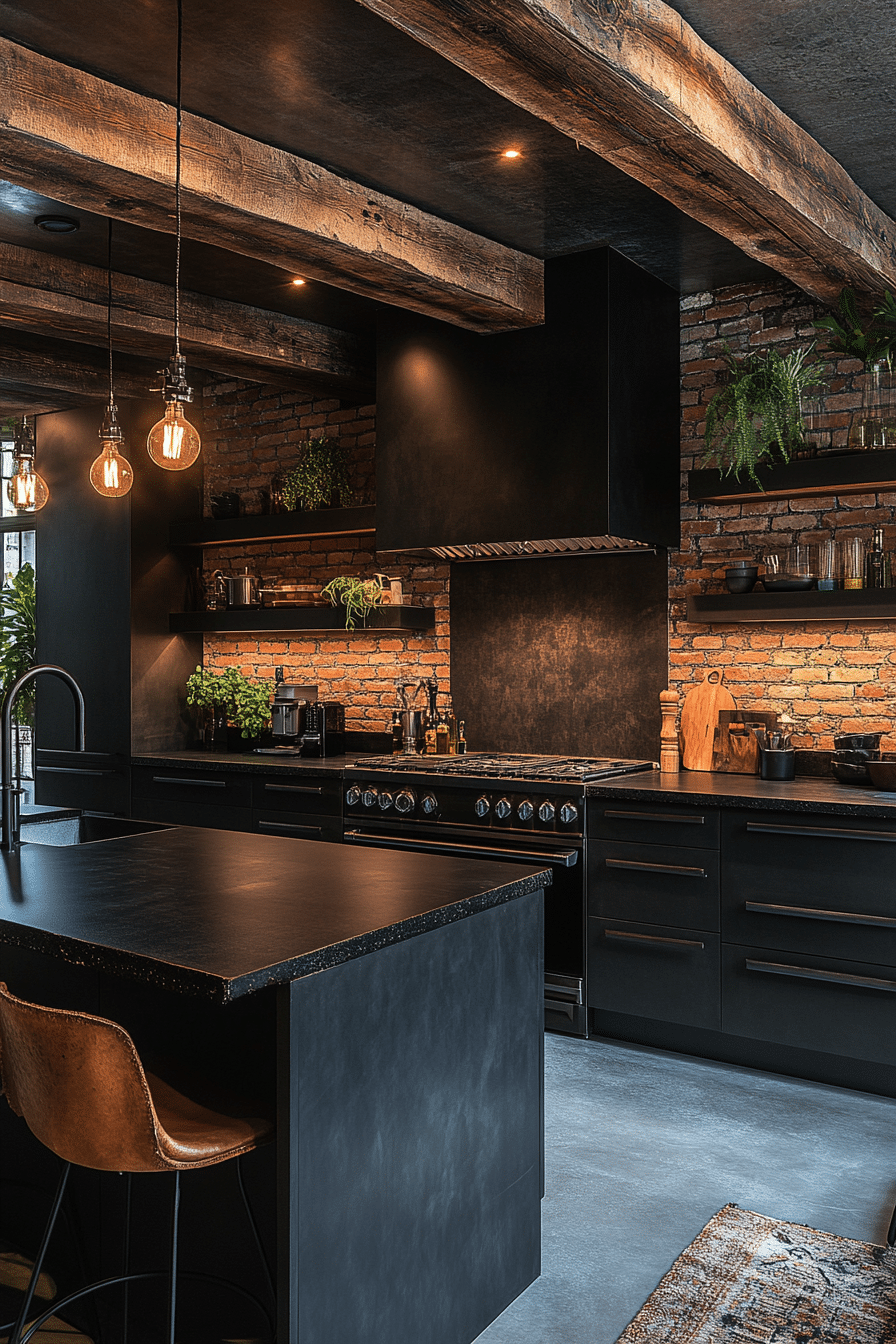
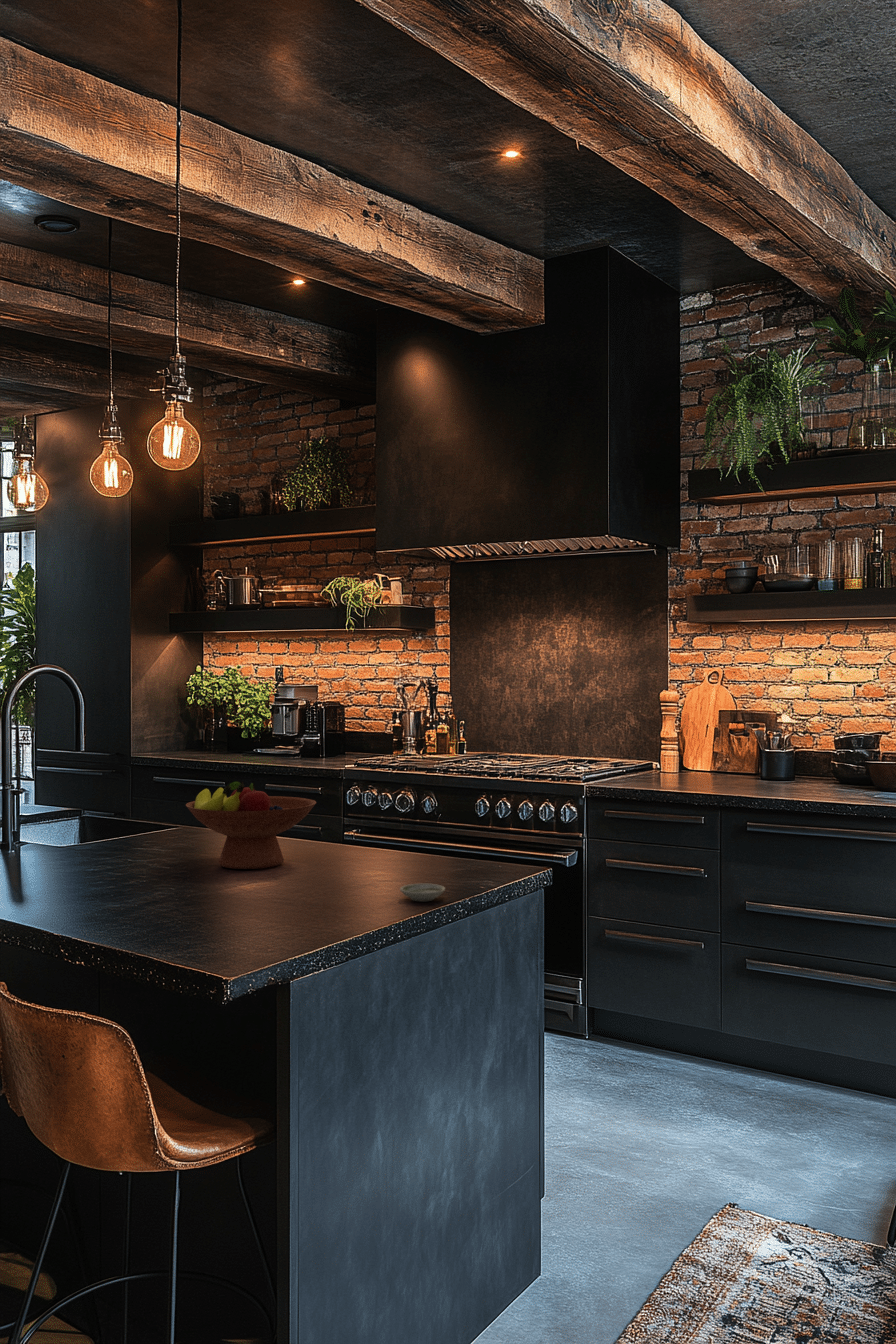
+ fruit bowl [185,781,317,870]
+ saucer [399,883,446,902]
